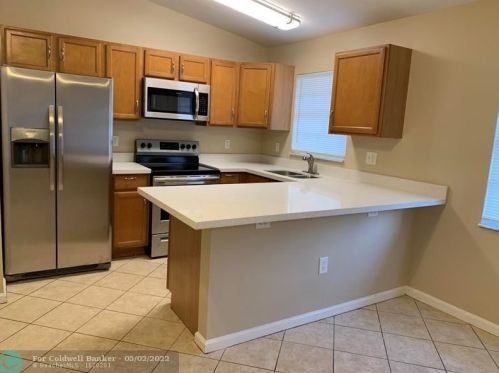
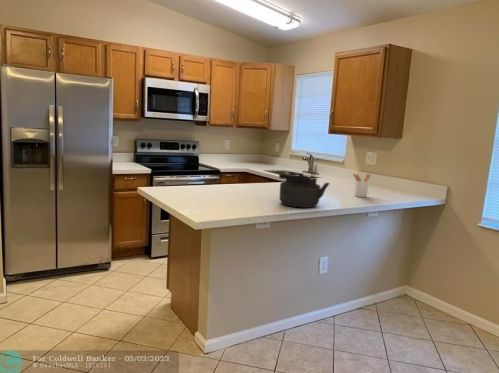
+ kettle [278,172,331,209]
+ utensil holder [351,172,371,198]
